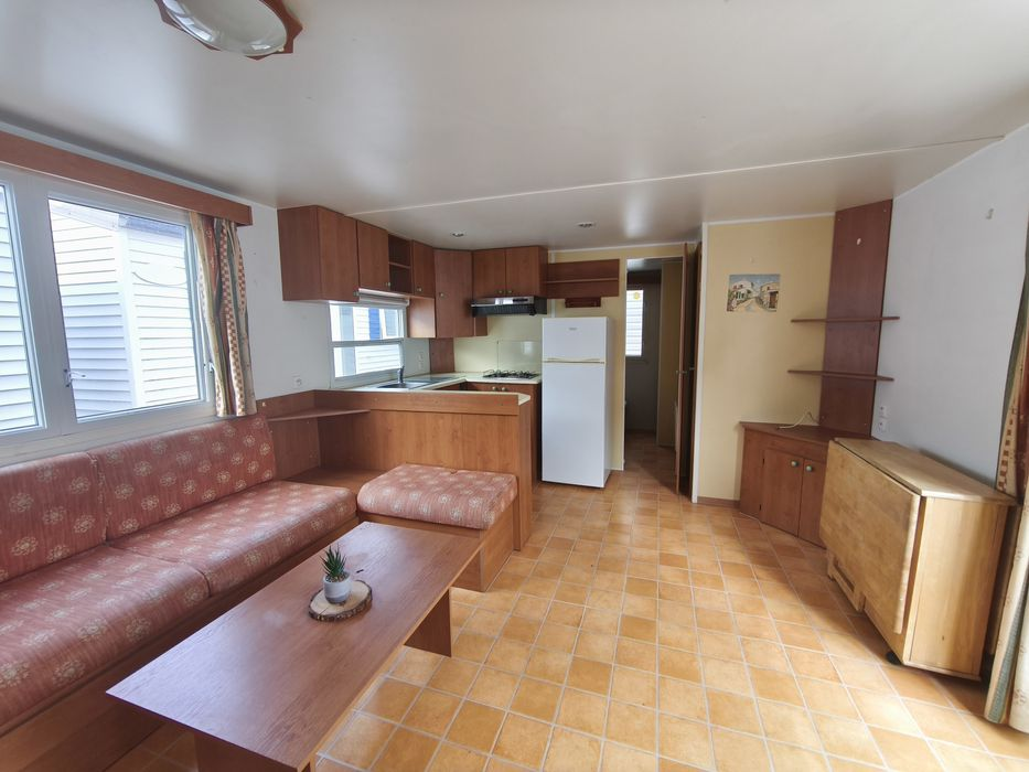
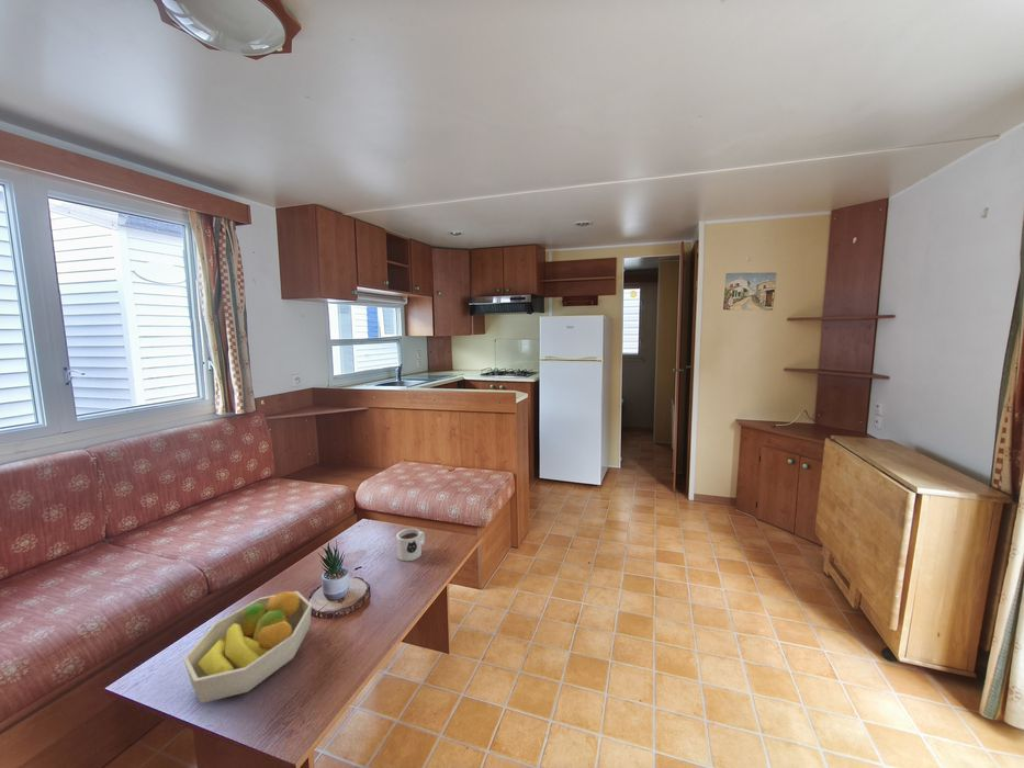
+ fruit bowl [182,590,313,704]
+ mug [396,528,426,562]
